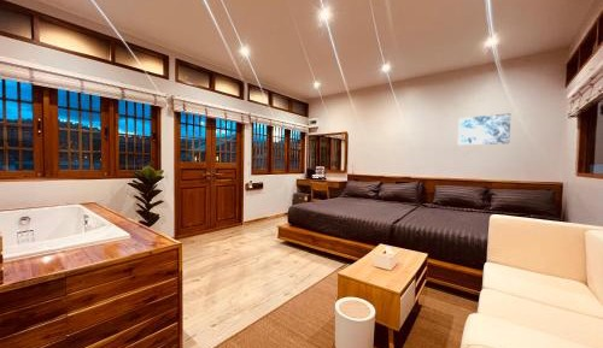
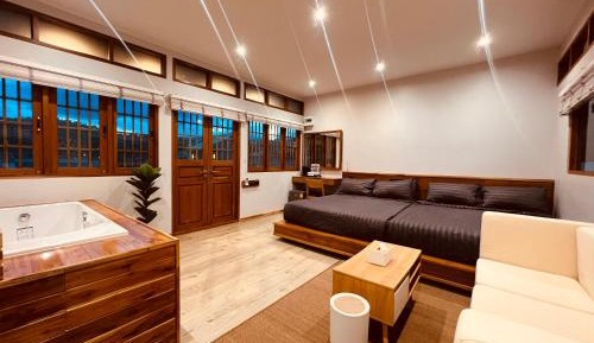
- wall art [457,112,511,147]
